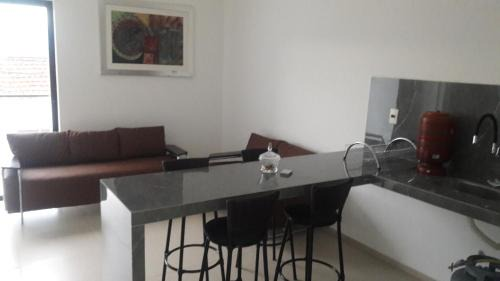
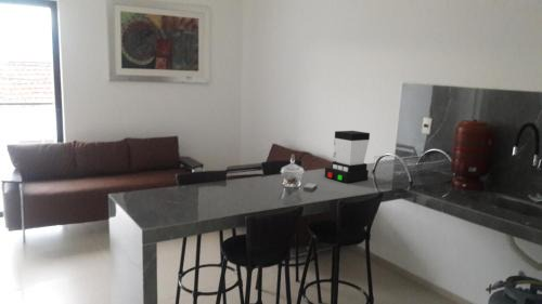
+ coffee maker [324,130,371,184]
